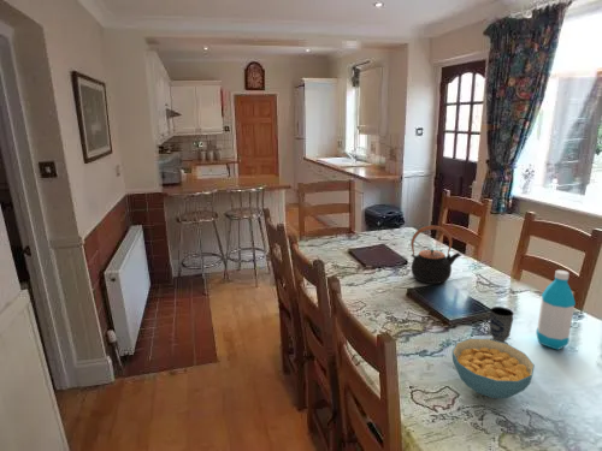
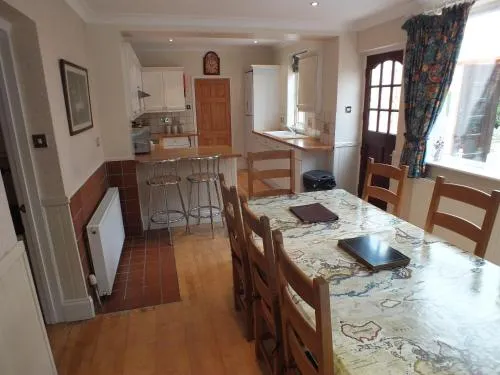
- cereal bowl [452,338,536,399]
- water bottle [535,269,577,351]
- cup [489,305,515,345]
- teapot [409,225,462,285]
